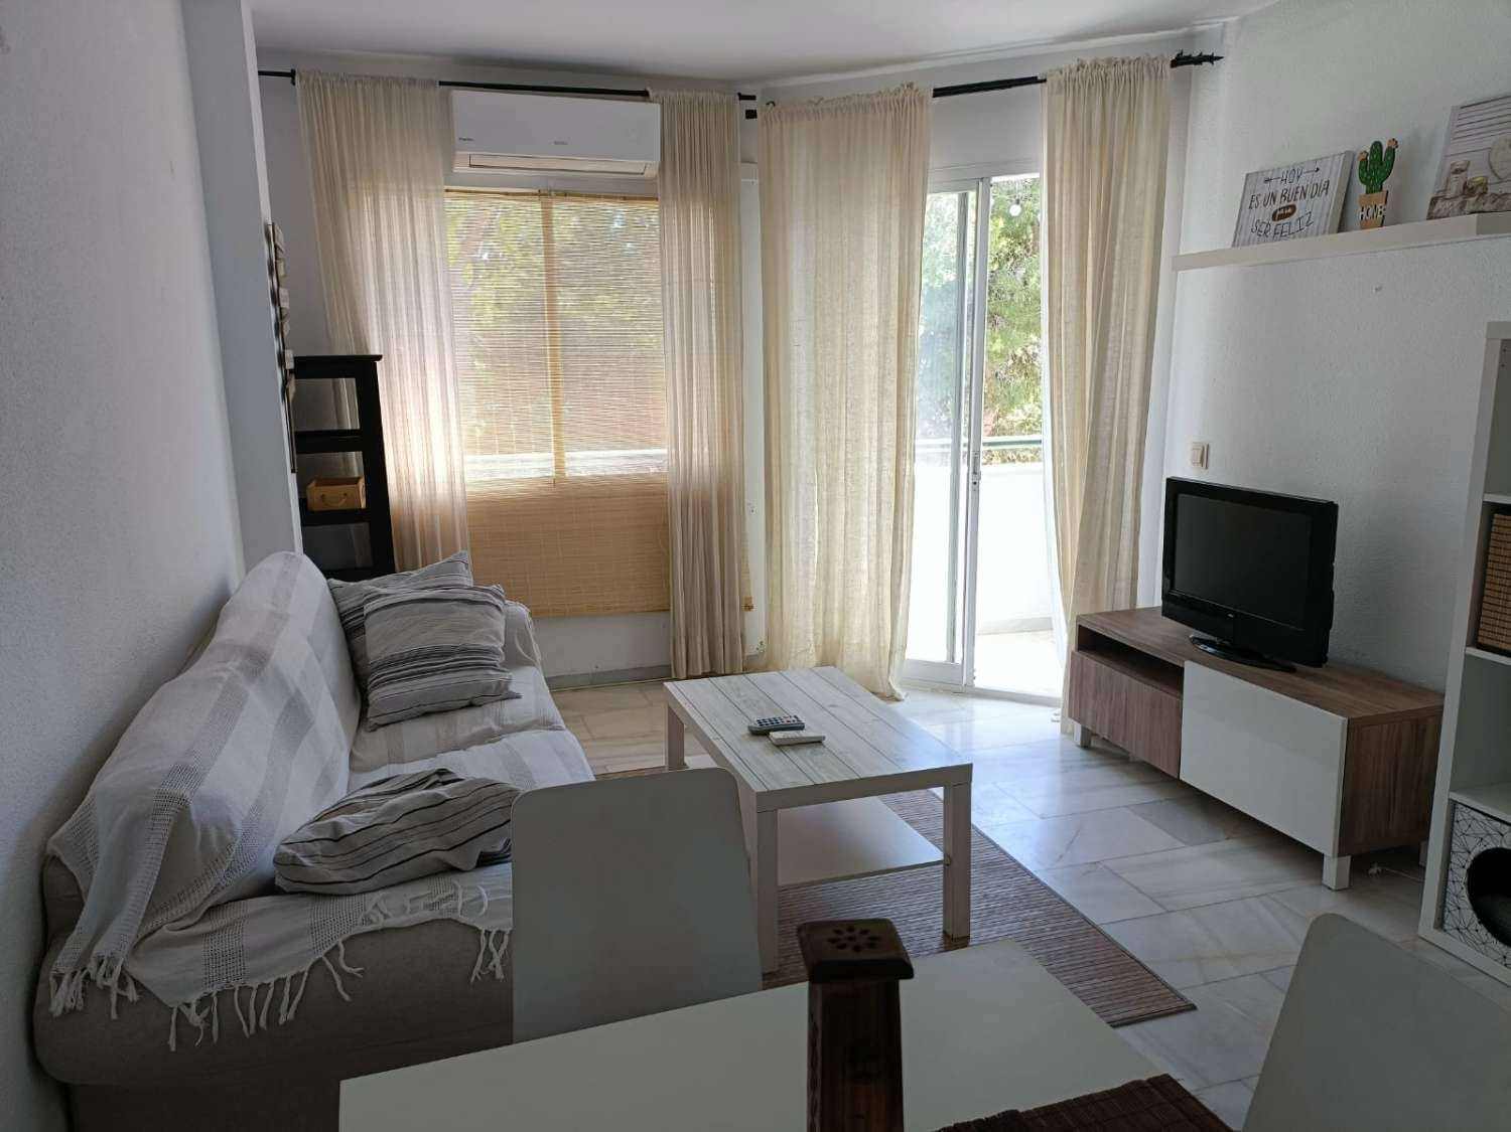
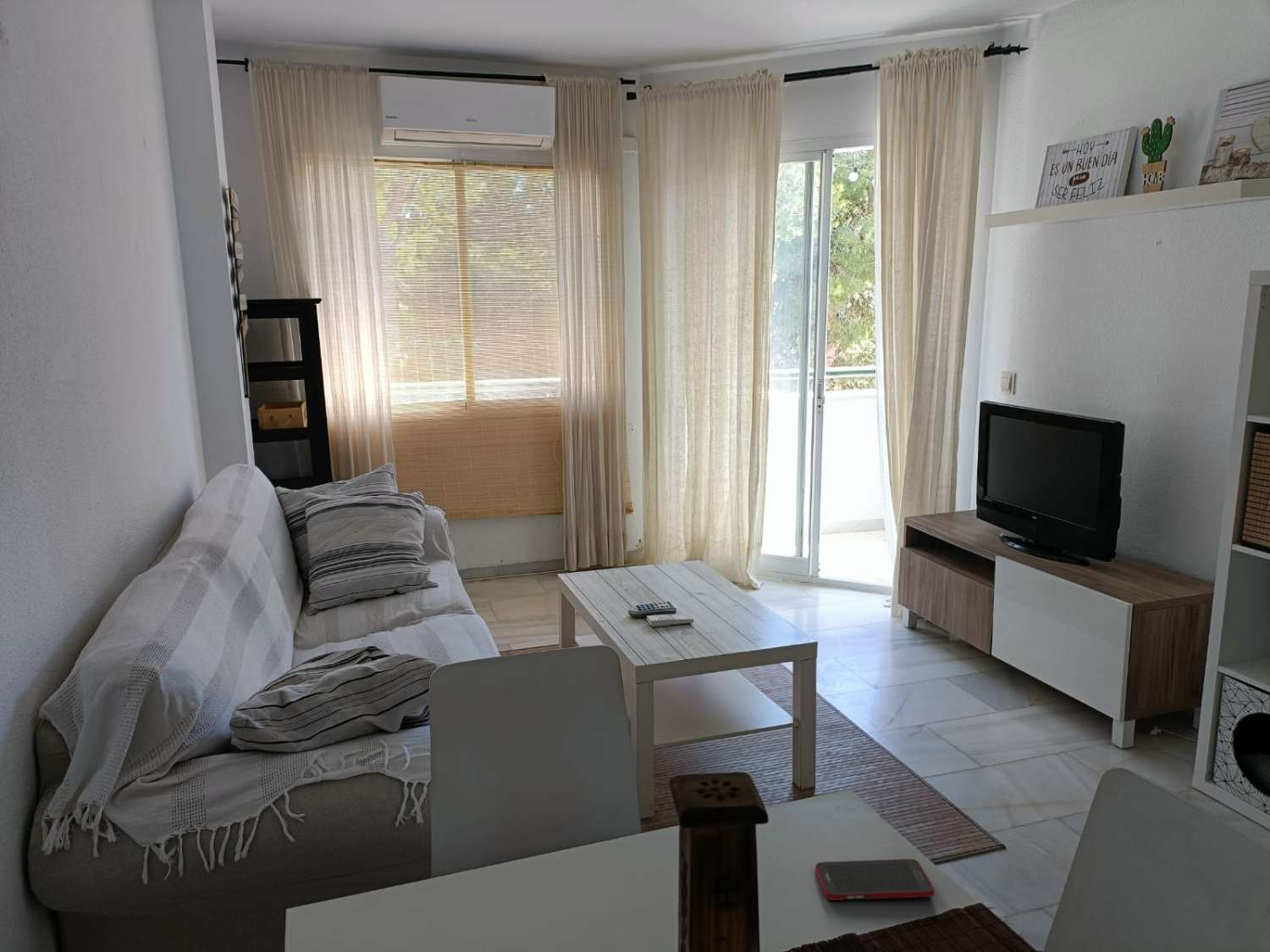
+ cell phone [814,858,936,901]
